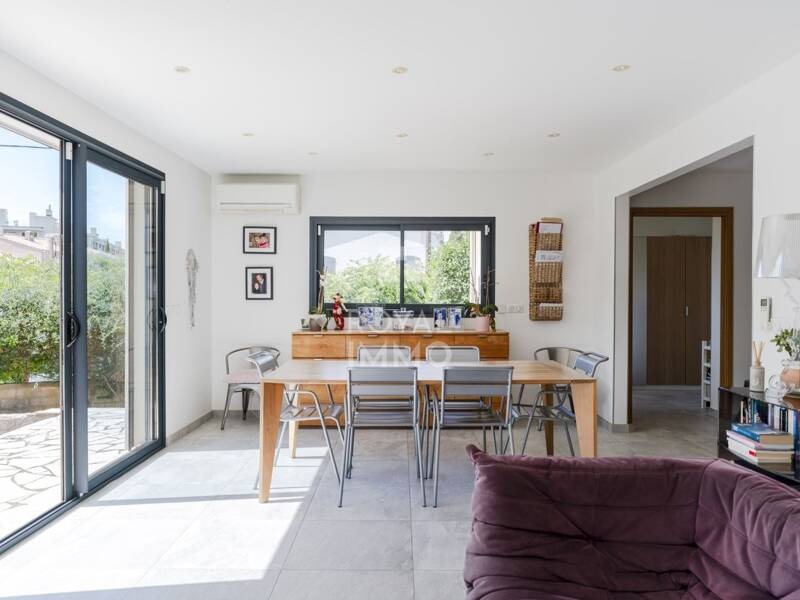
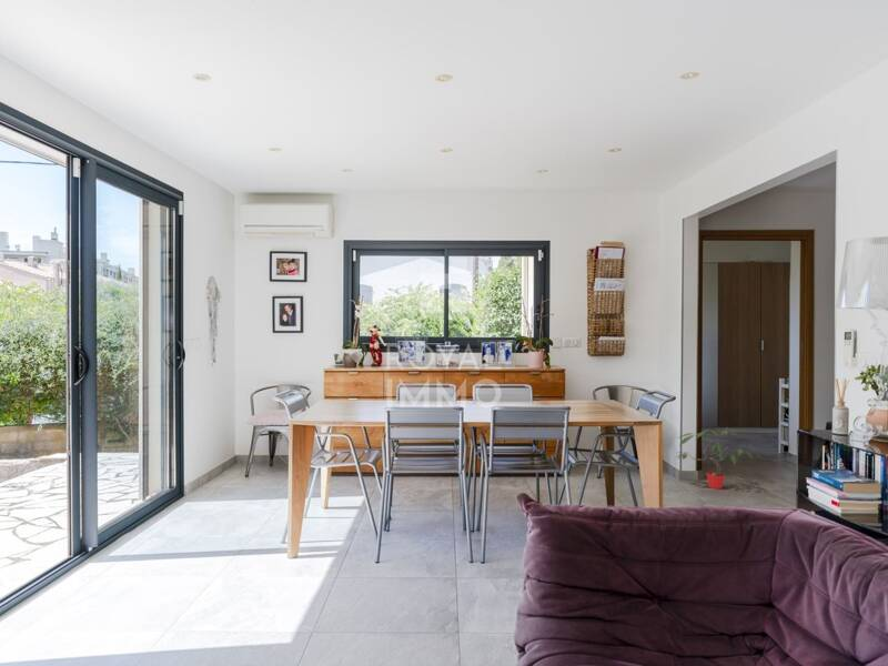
+ potted plant [675,427,754,490]
